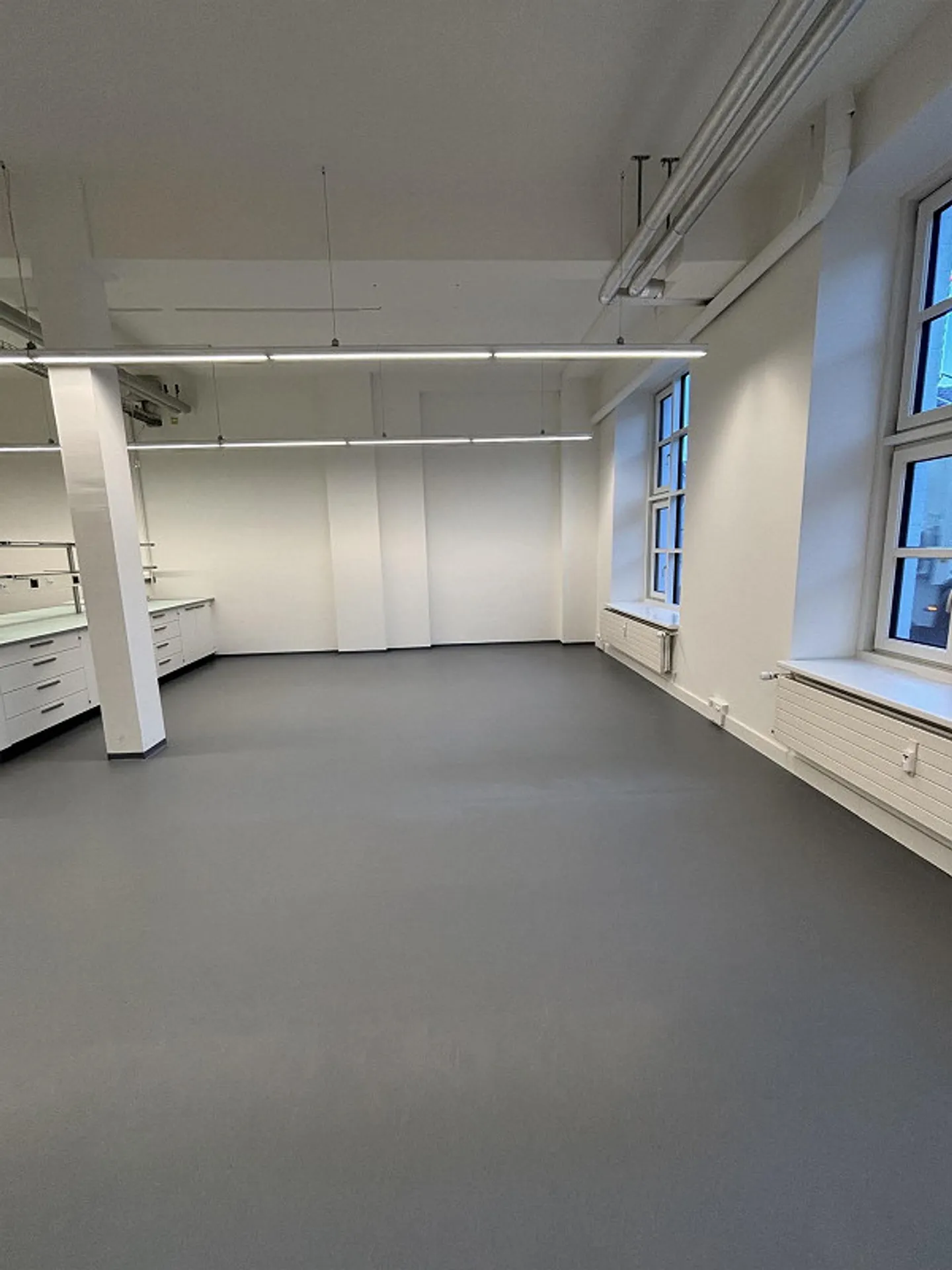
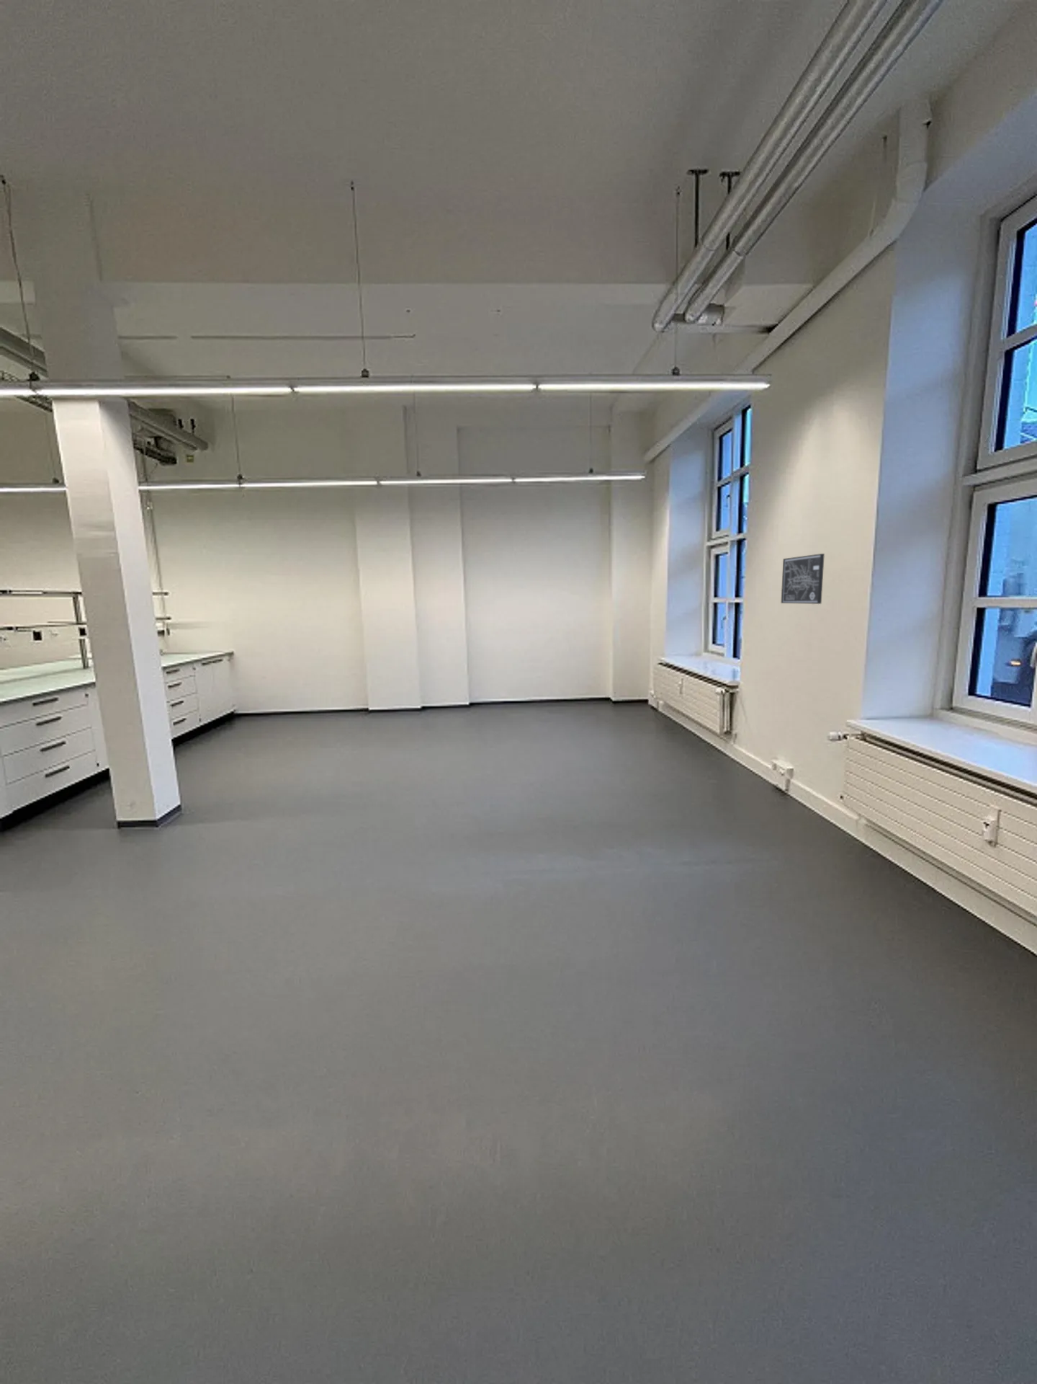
+ wall art [781,553,826,605]
